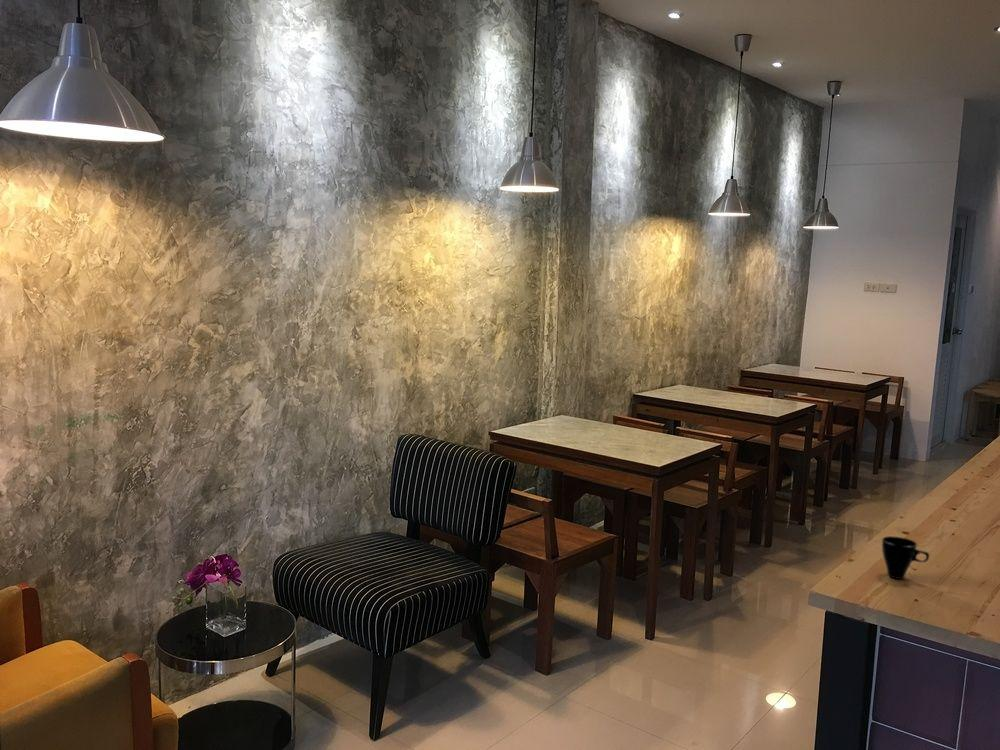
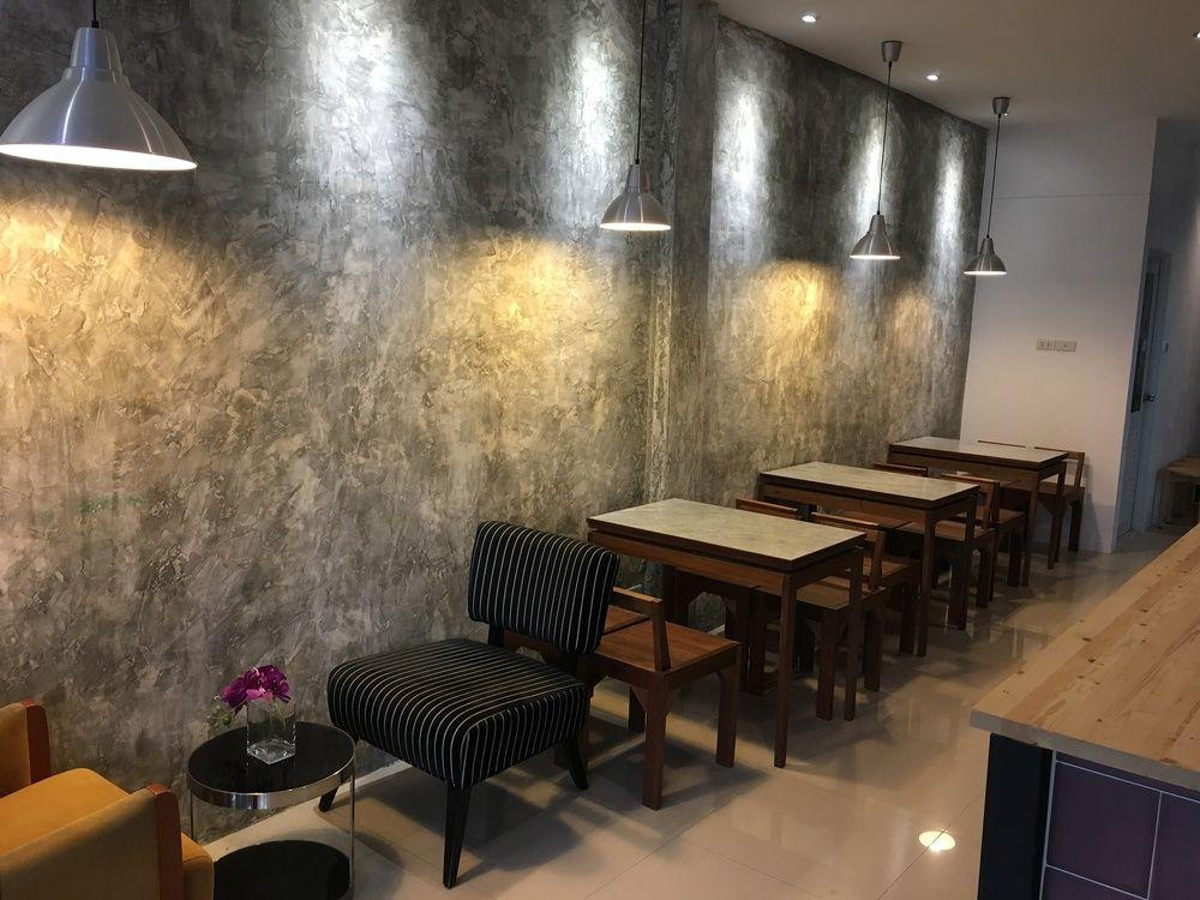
- cup [881,535,931,580]
